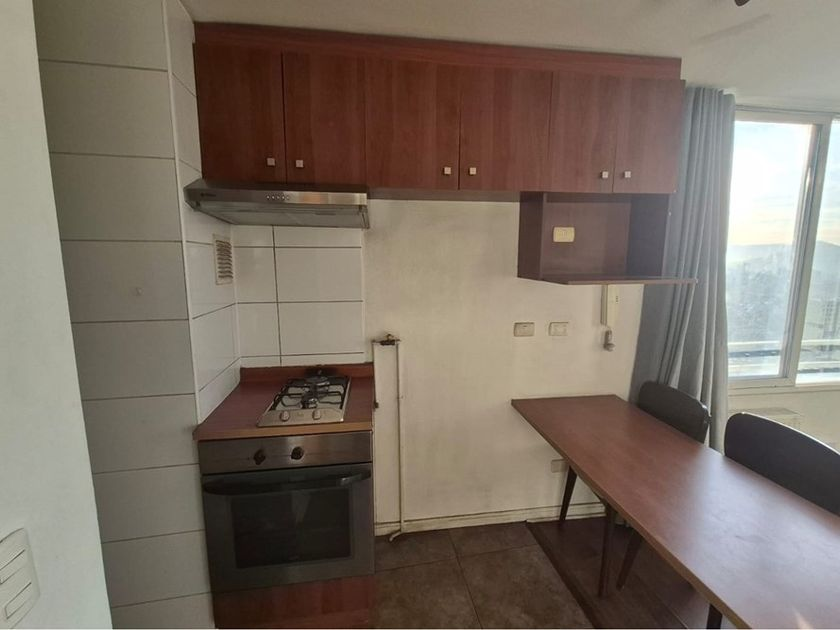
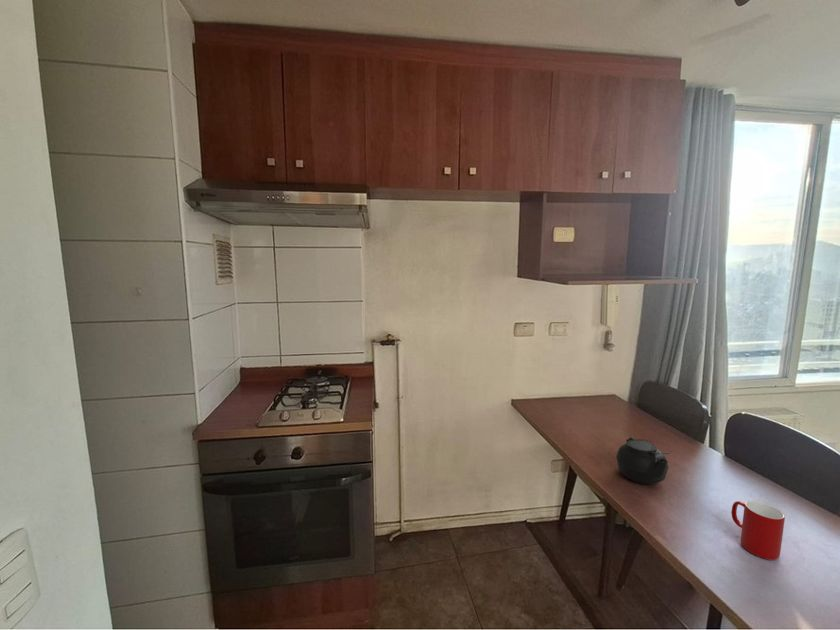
+ teapot [615,437,673,485]
+ cup [731,500,786,561]
